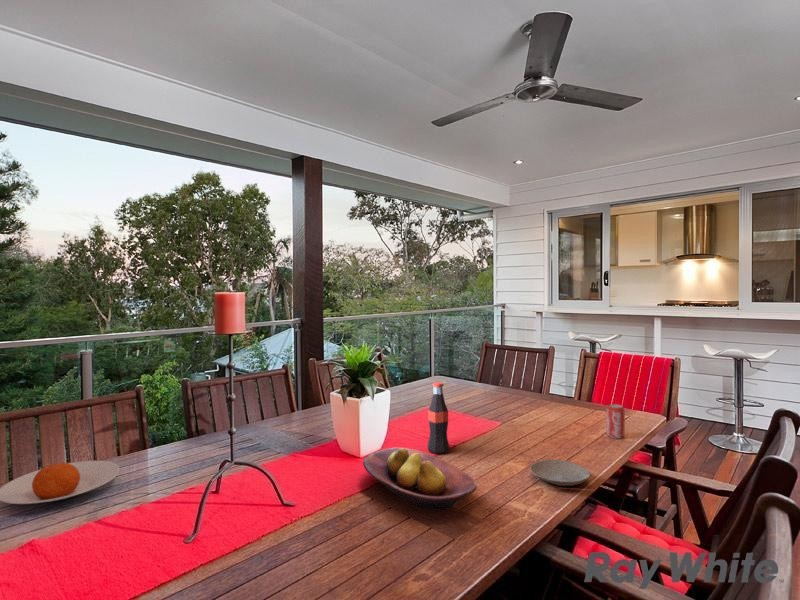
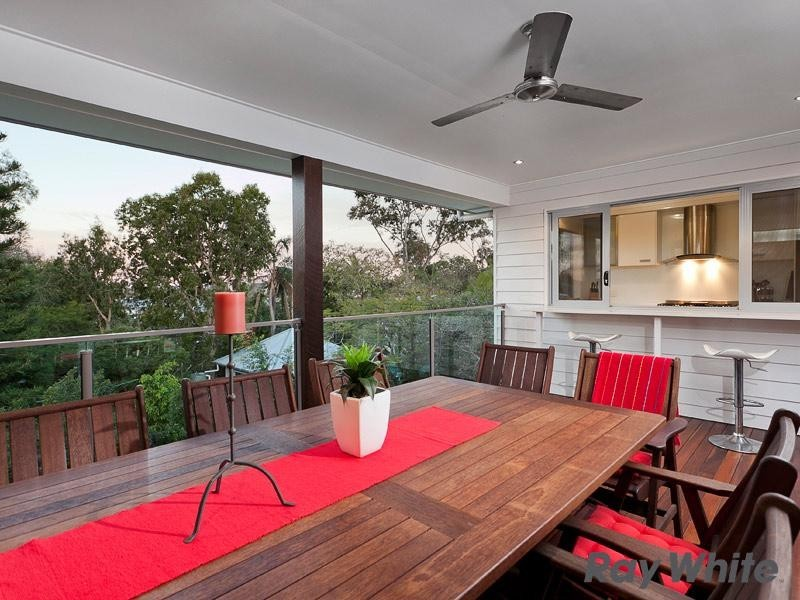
- beverage can [605,403,626,440]
- plate [529,459,591,487]
- plate [0,460,121,505]
- bottle [426,381,451,455]
- fruit bowl [362,447,478,512]
